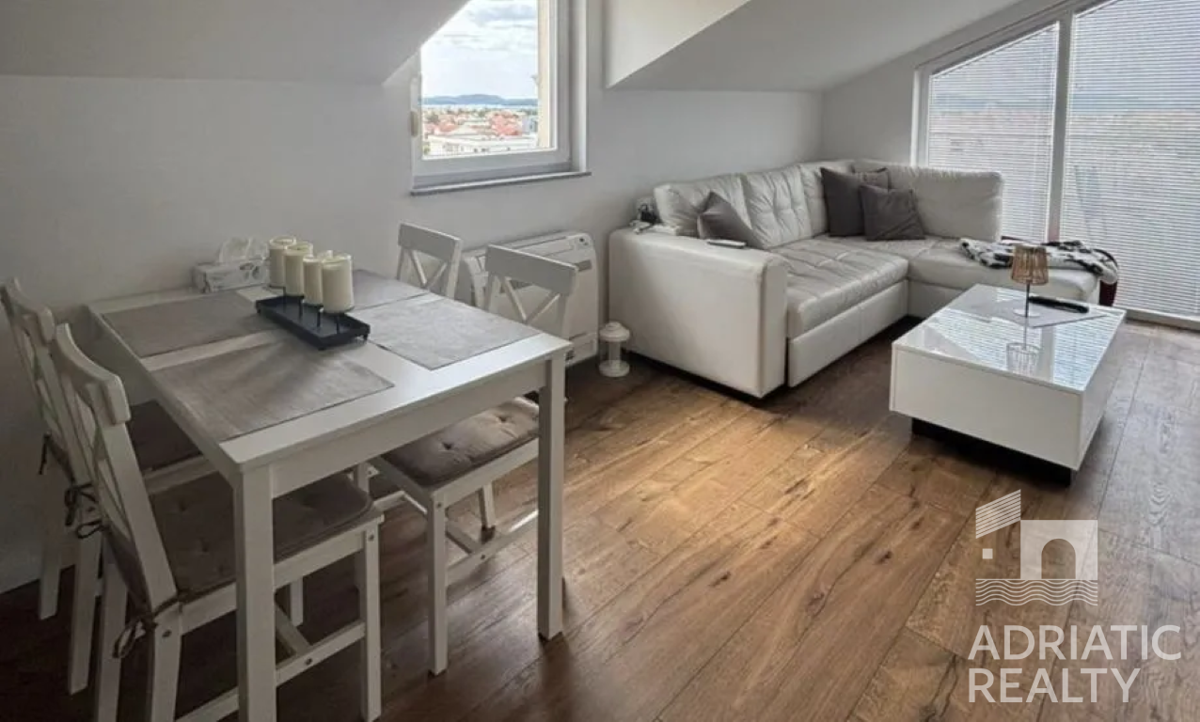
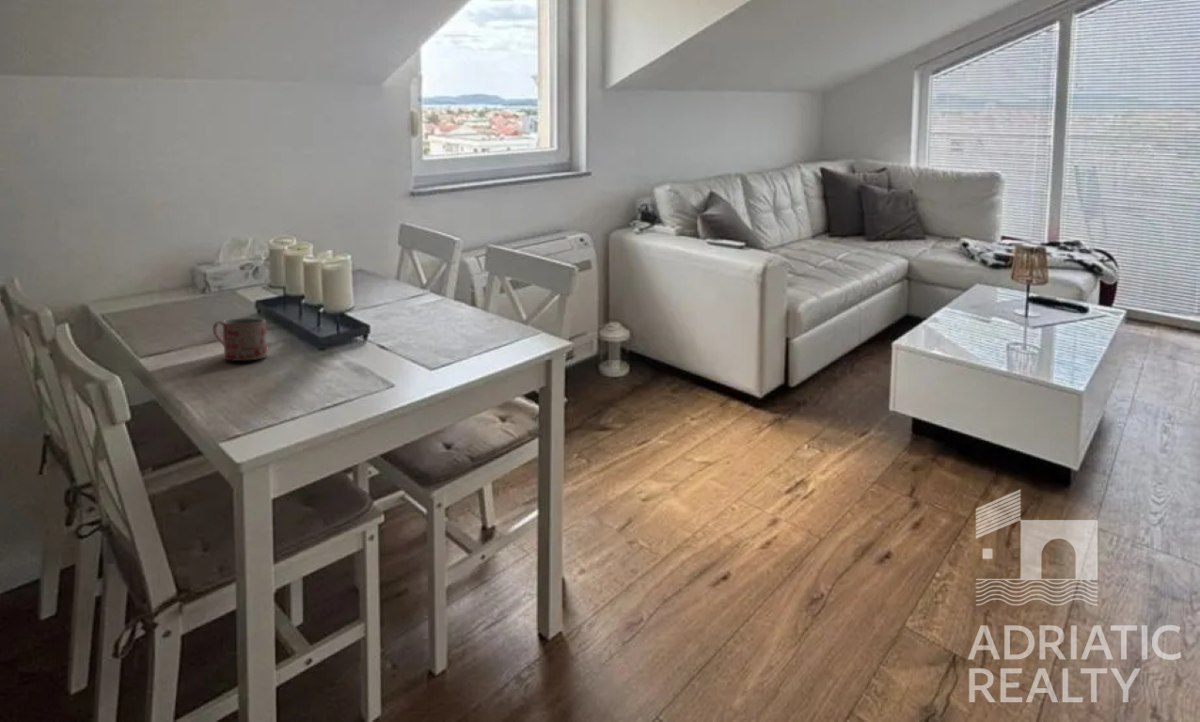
+ mug [212,317,269,362]
